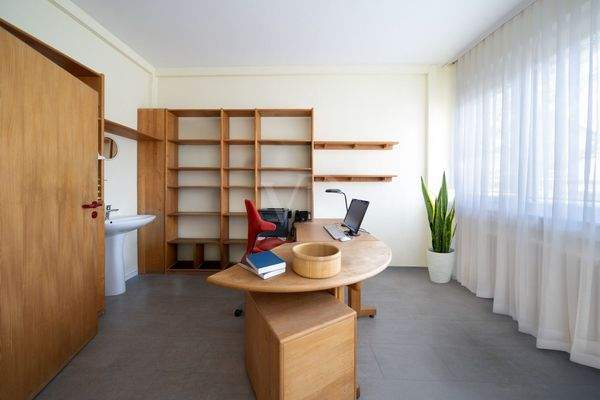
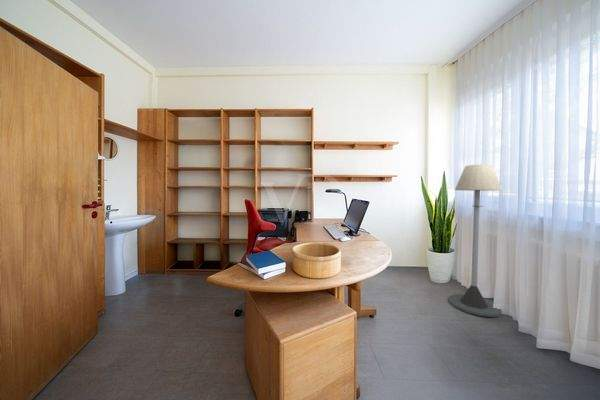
+ floor lamp [447,164,503,318]
